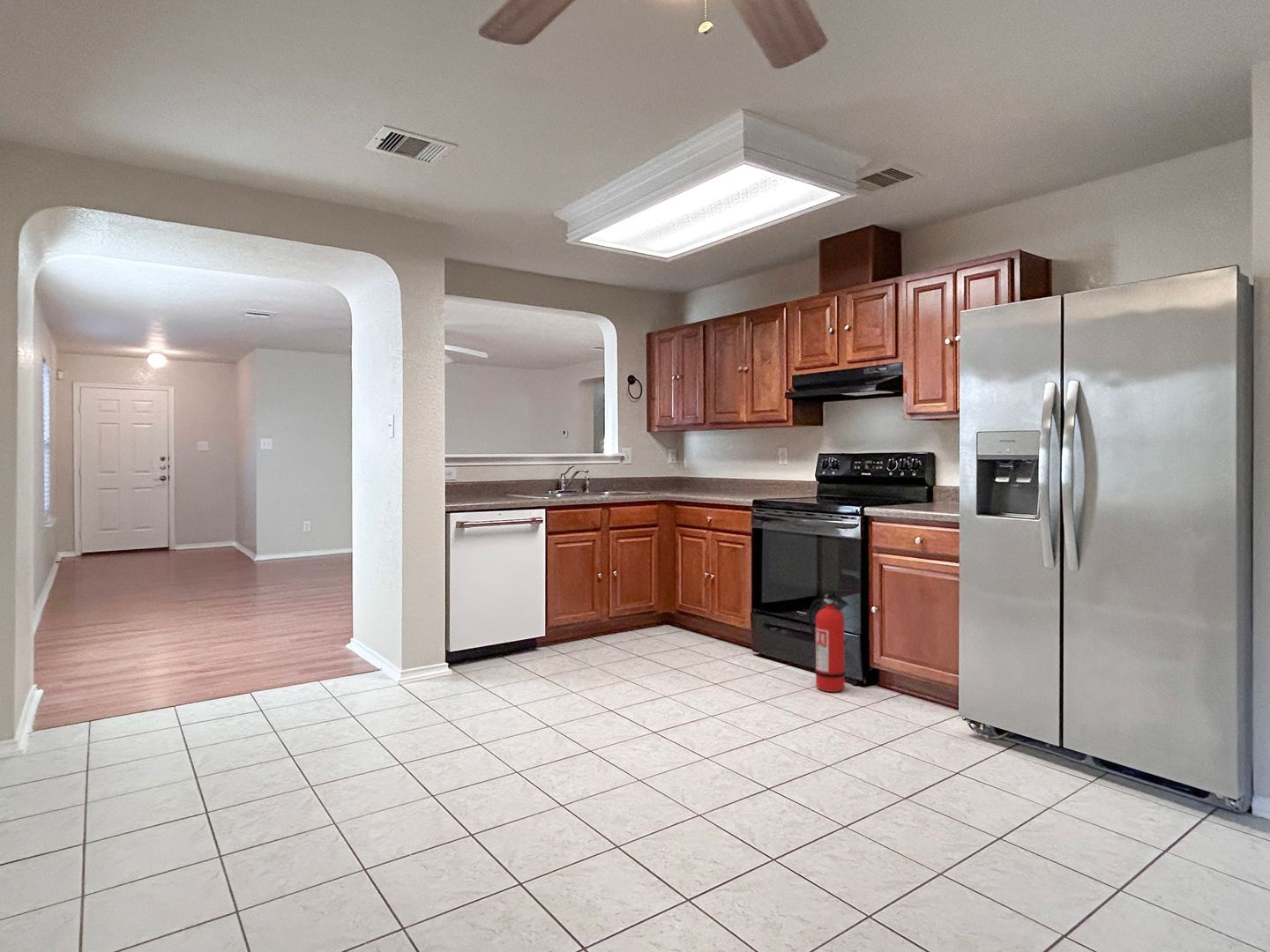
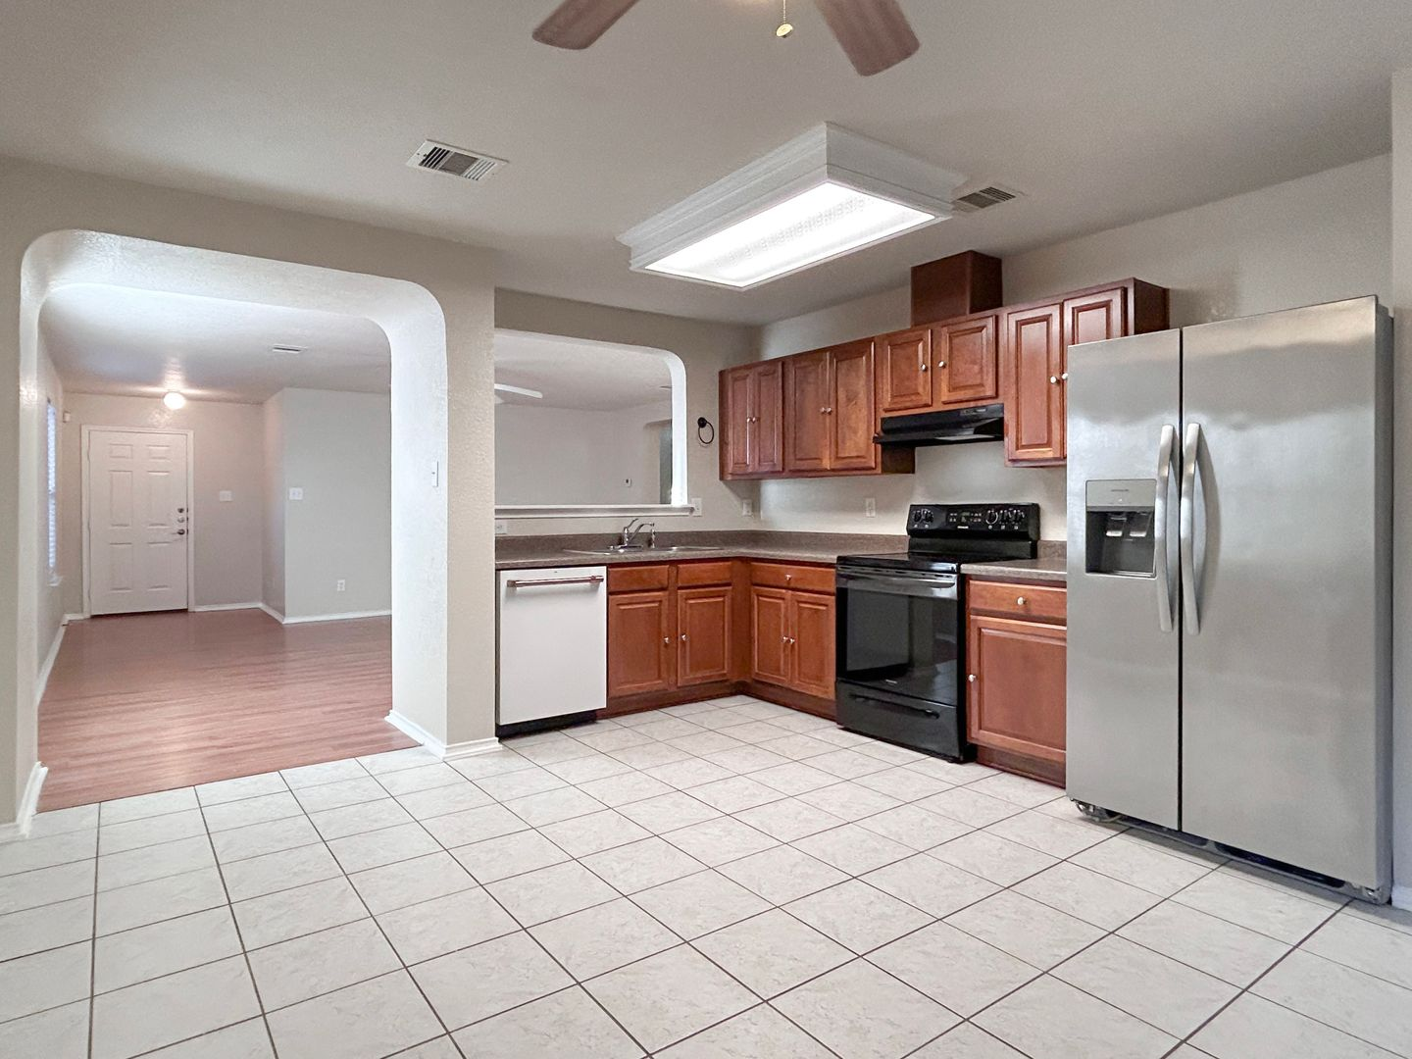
- fire extinguisher [808,589,849,693]
